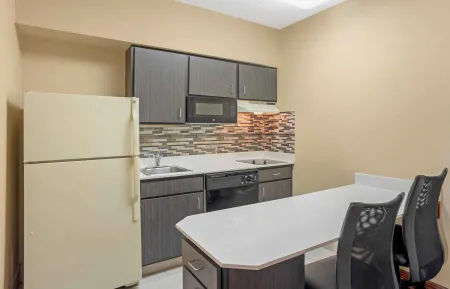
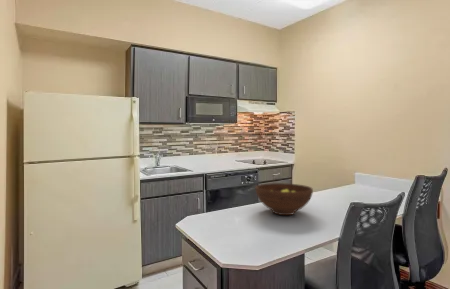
+ fruit bowl [255,182,314,216]
